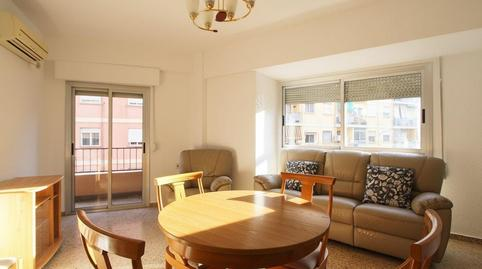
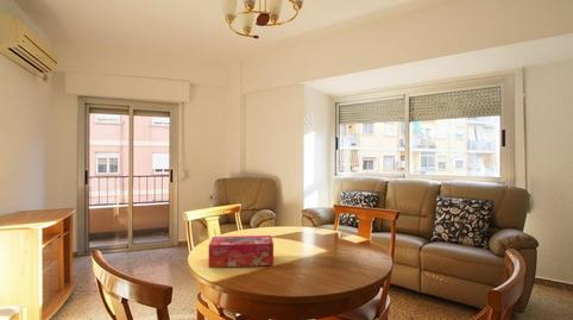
+ tissue box [208,234,275,269]
